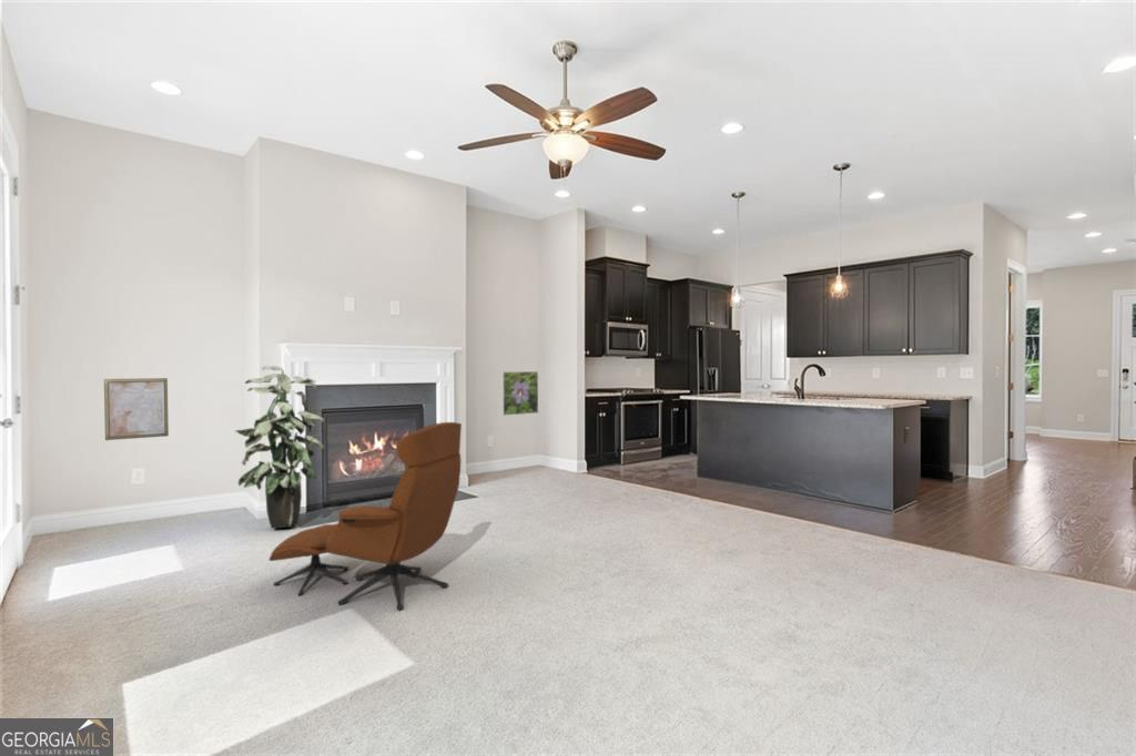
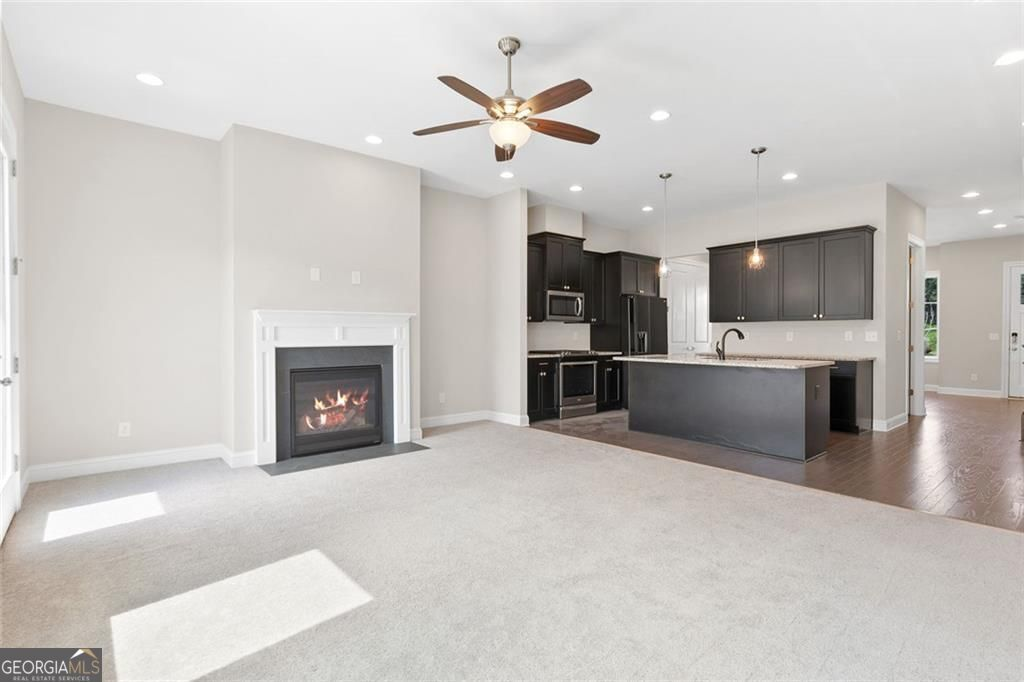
- indoor plant [234,365,325,530]
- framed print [500,370,539,417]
- wall art [103,377,170,441]
- armchair [268,421,463,611]
